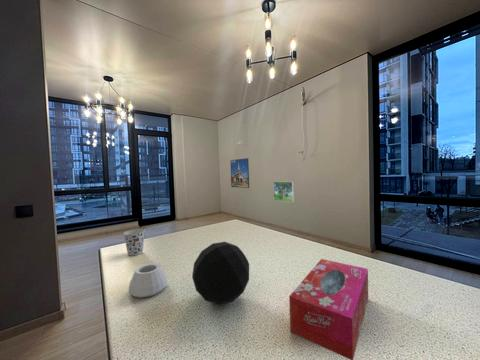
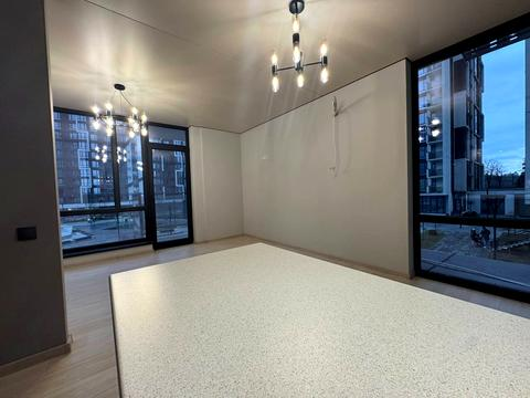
- cup [123,228,146,257]
- cup [128,262,168,299]
- decorative orb [191,241,250,306]
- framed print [272,180,295,203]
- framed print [229,157,250,189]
- tissue box [288,258,369,360]
